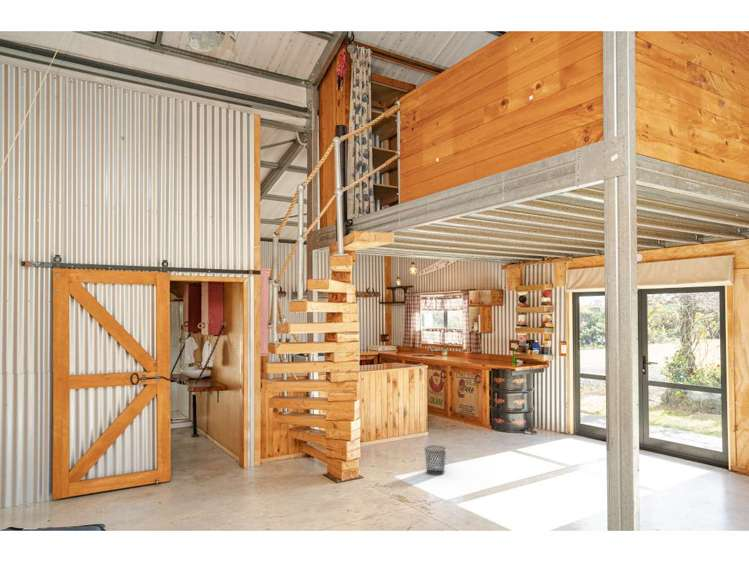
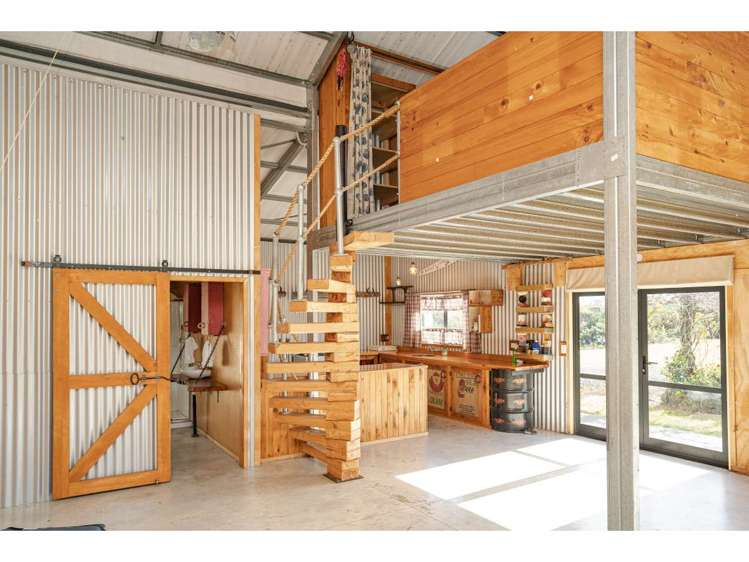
- waste bin [423,445,447,476]
